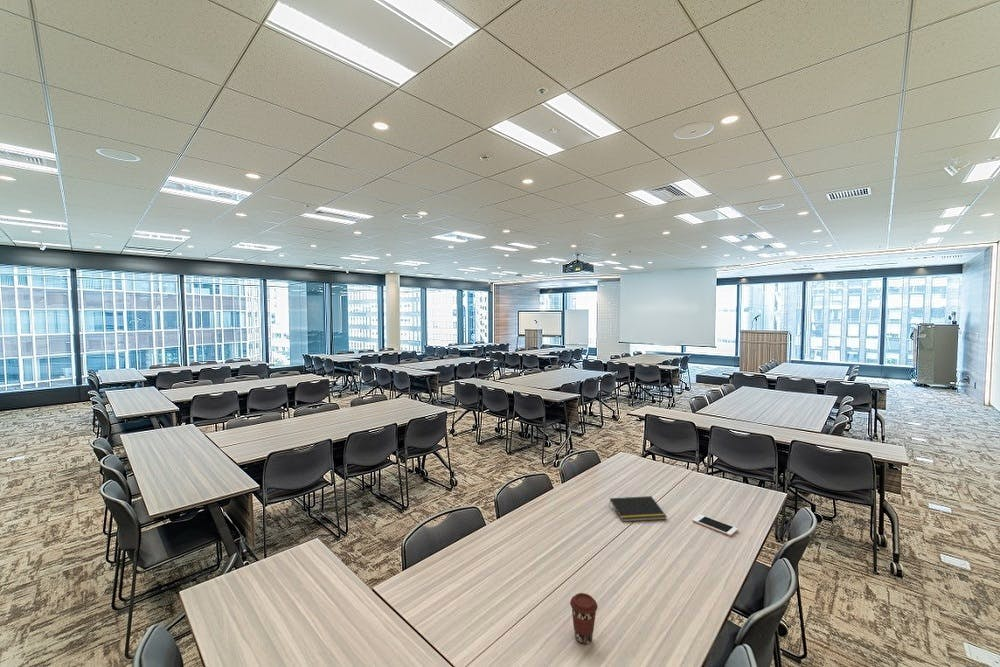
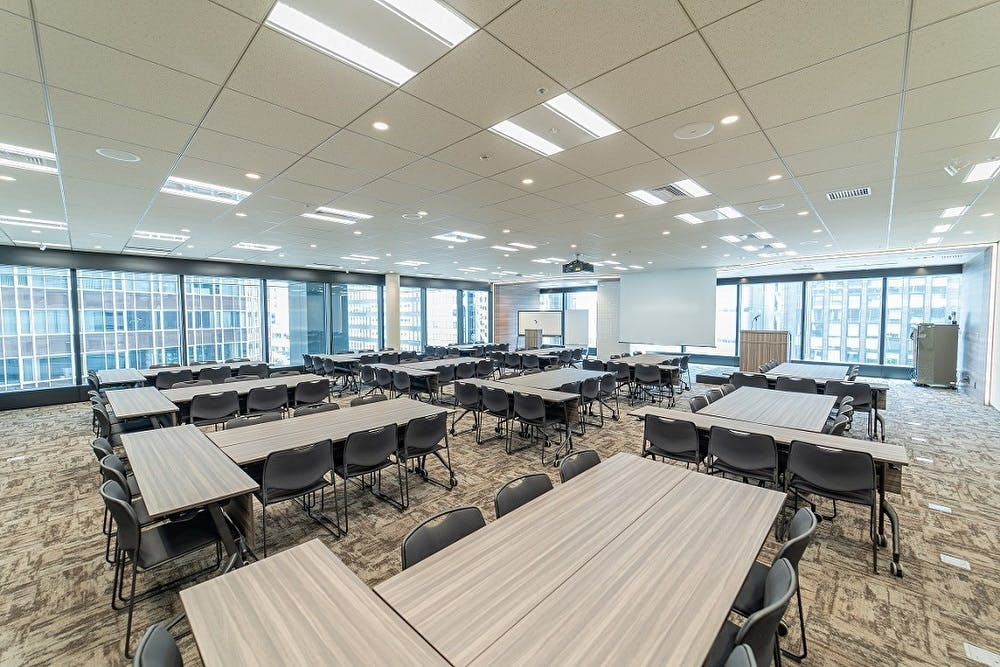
- notepad [608,495,668,523]
- coffee cup [569,592,599,645]
- cell phone [691,513,739,537]
